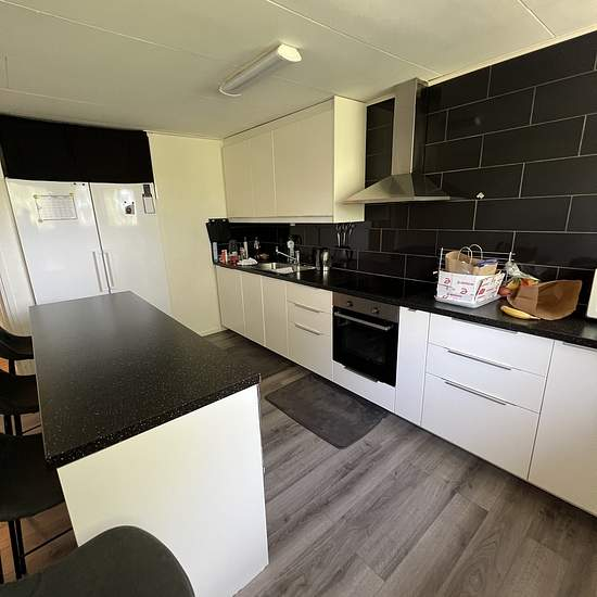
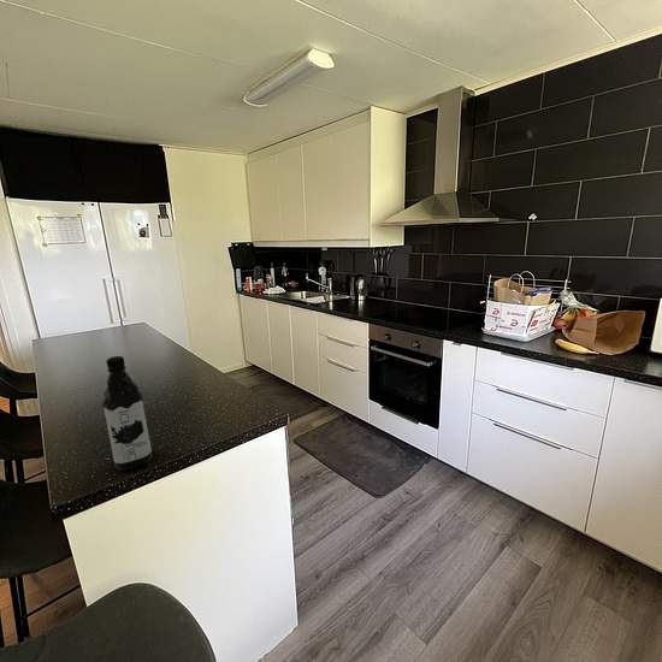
+ water bottle [101,355,153,472]
